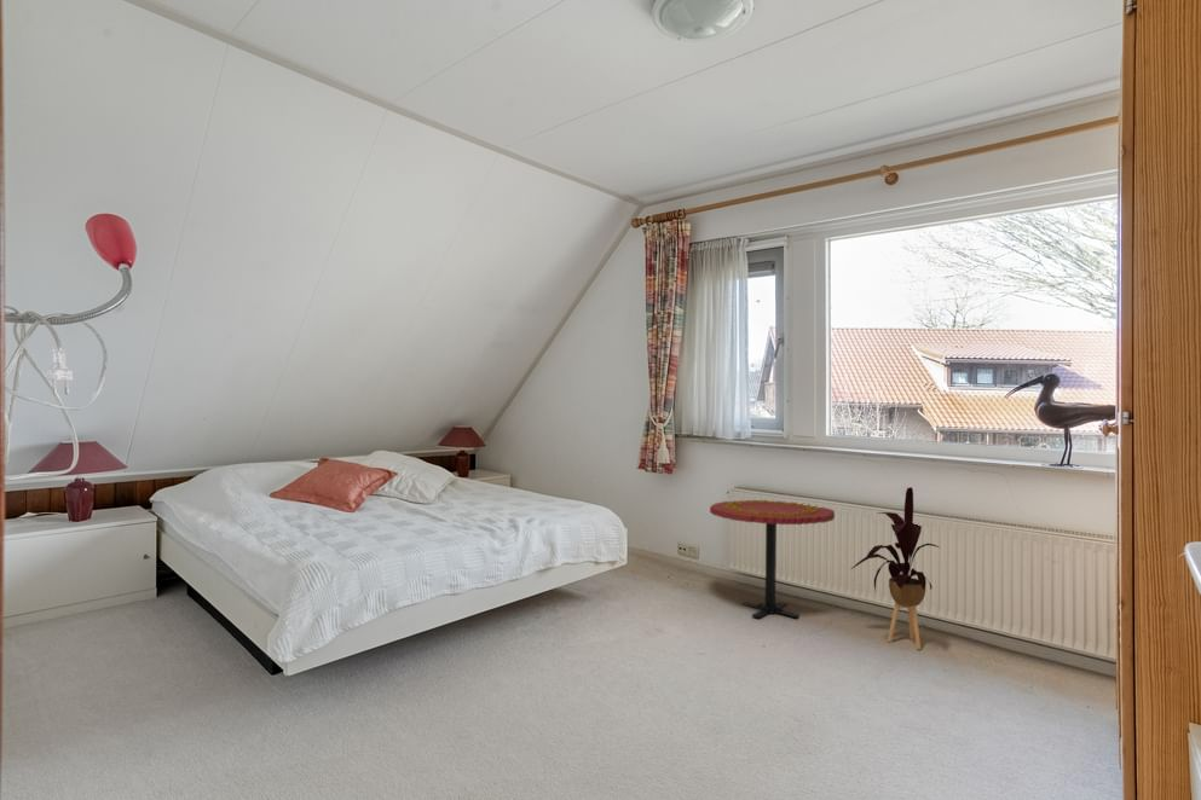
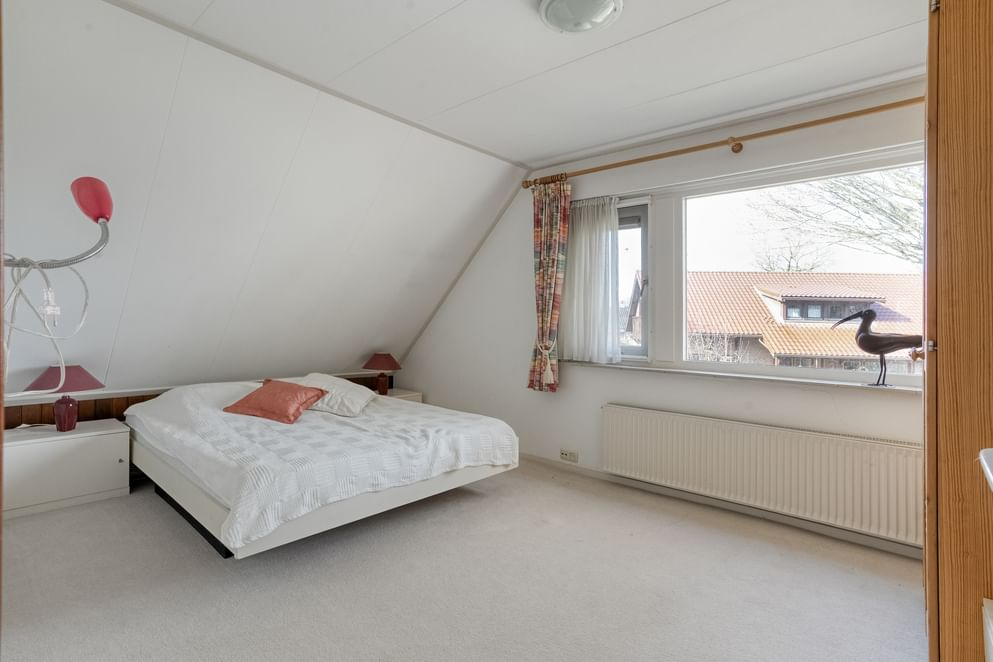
- side table [709,499,836,619]
- house plant [849,486,940,650]
